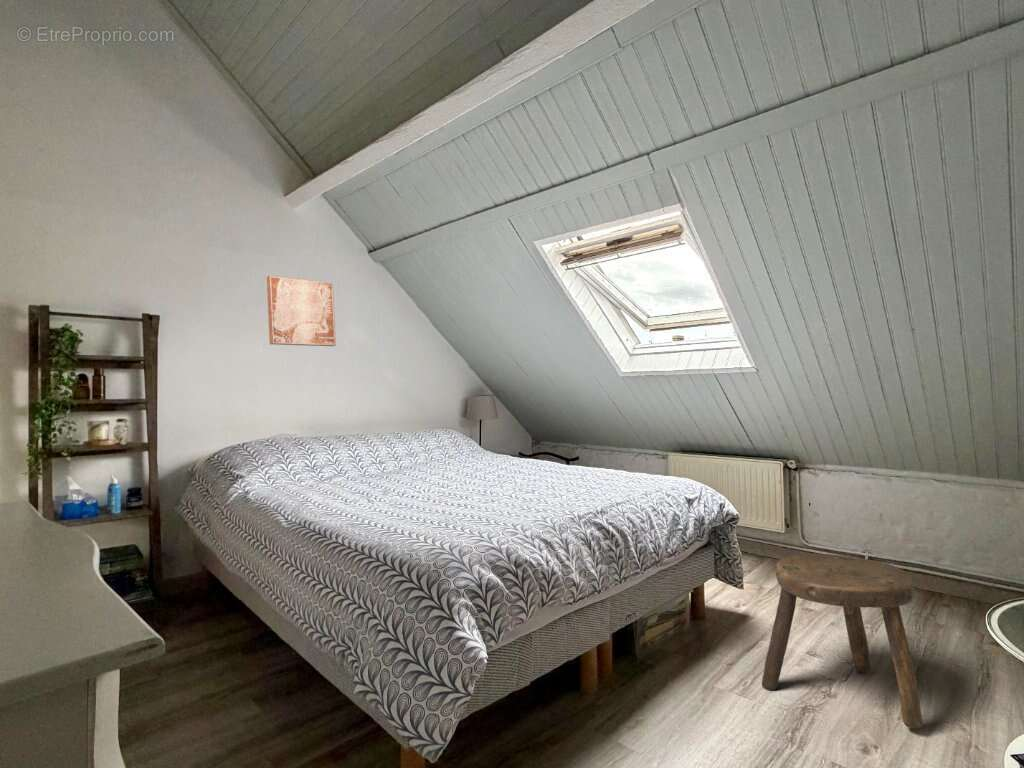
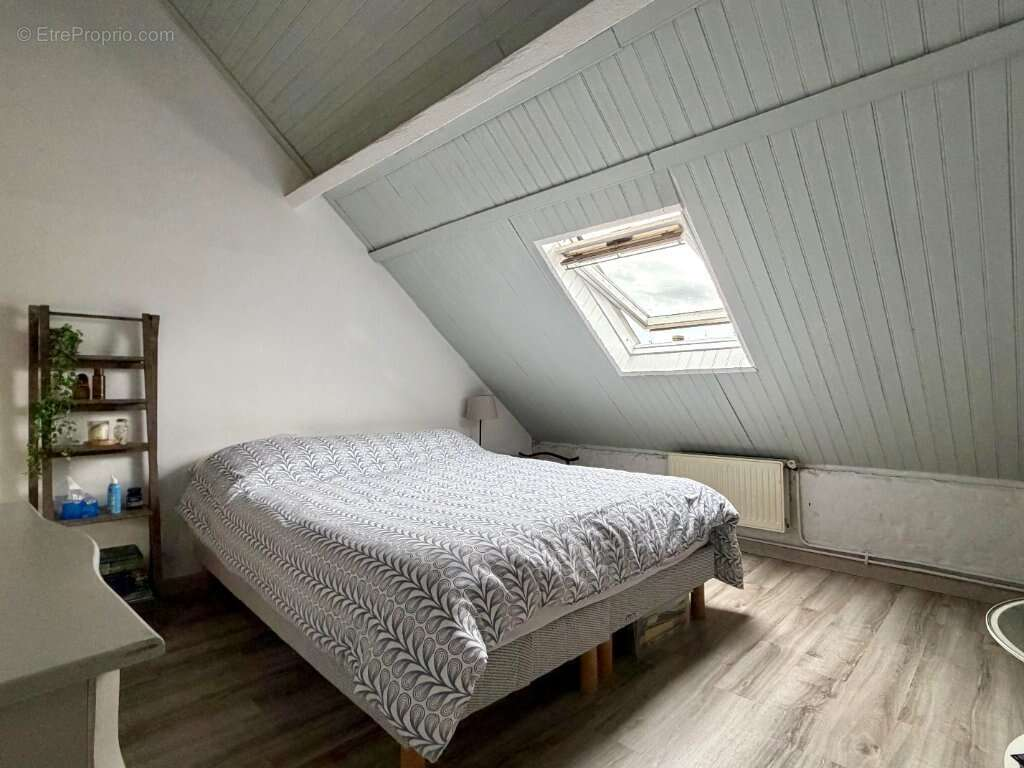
- wall art [266,275,337,347]
- stool [761,553,924,729]
